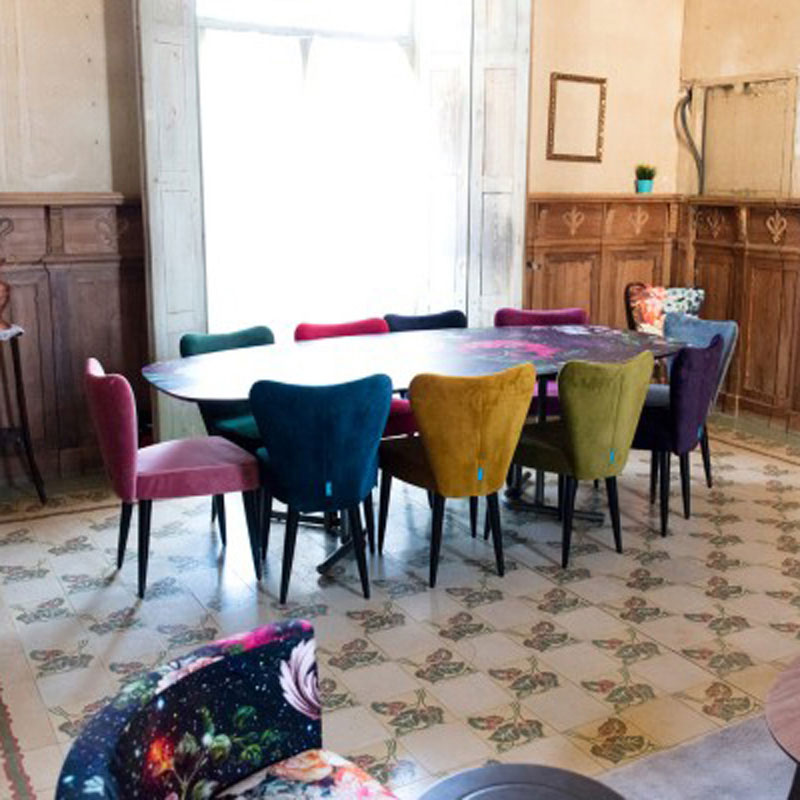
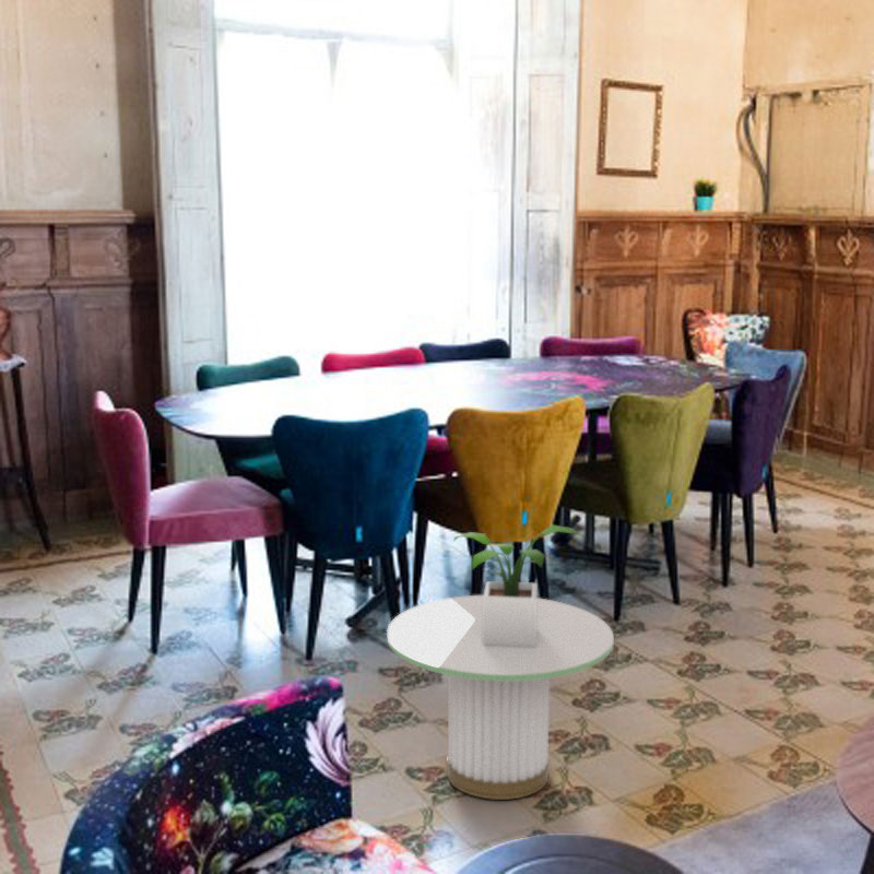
+ side table [386,594,615,801]
+ potted plant [453,523,588,647]
